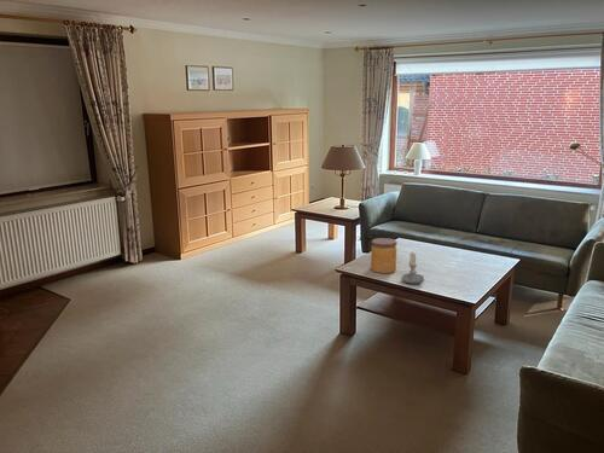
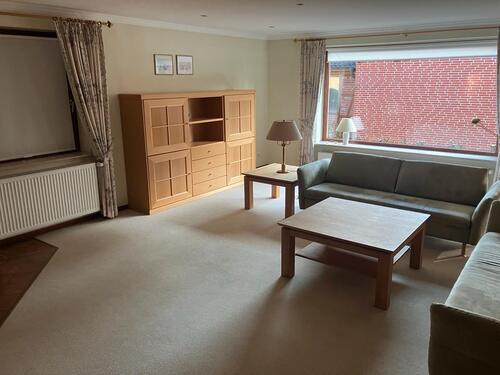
- jar [370,237,399,274]
- candle [400,251,425,285]
